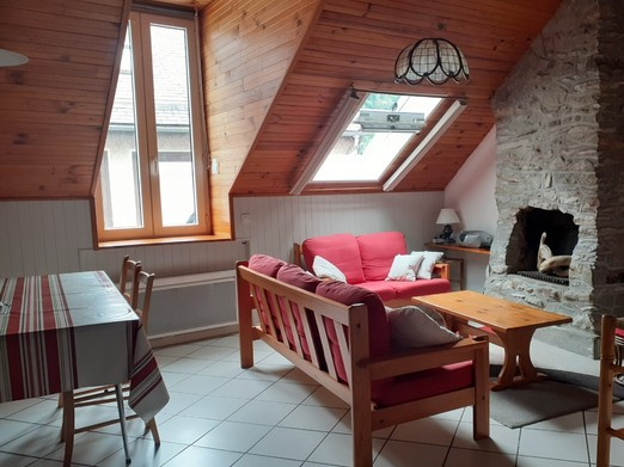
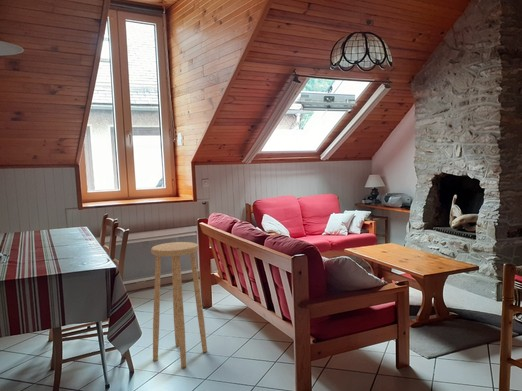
+ stool [150,241,208,368]
